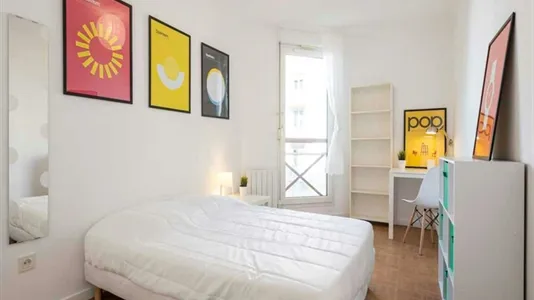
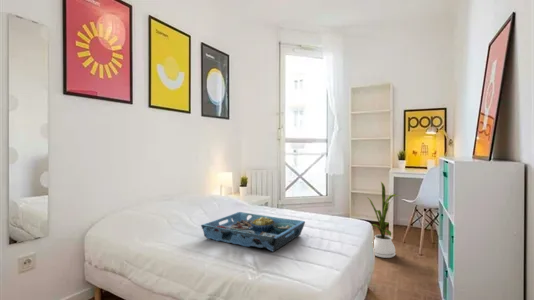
+ house plant [366,181,401,259]
+ serving tray [200,211,306,253]
